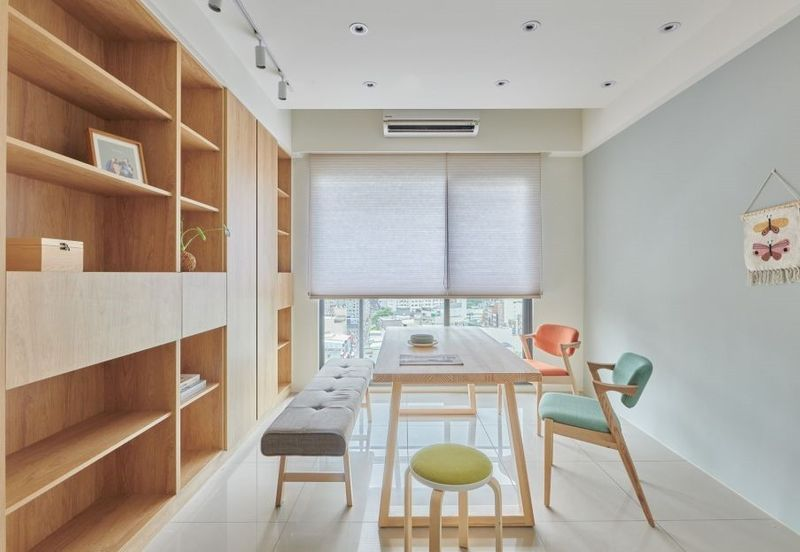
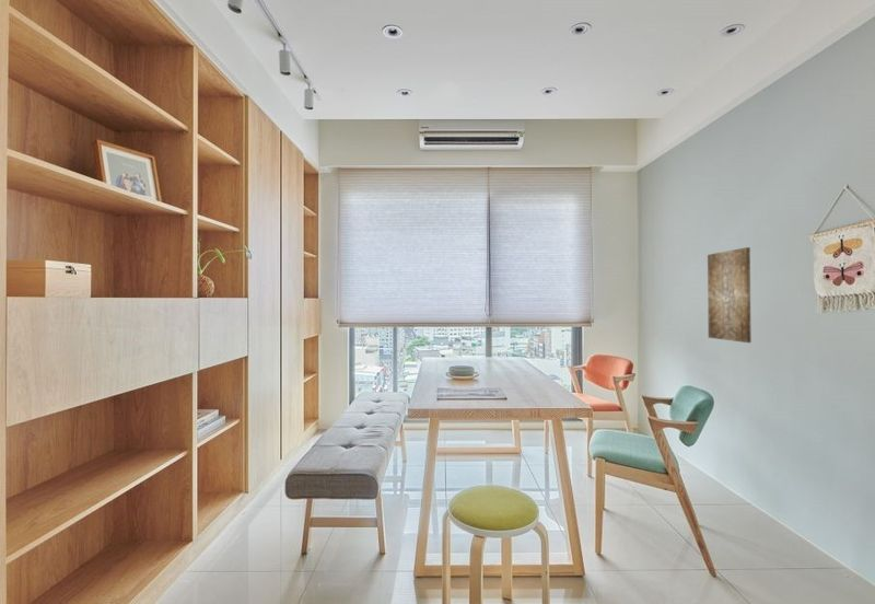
+ wall art [707,246,752,344]
